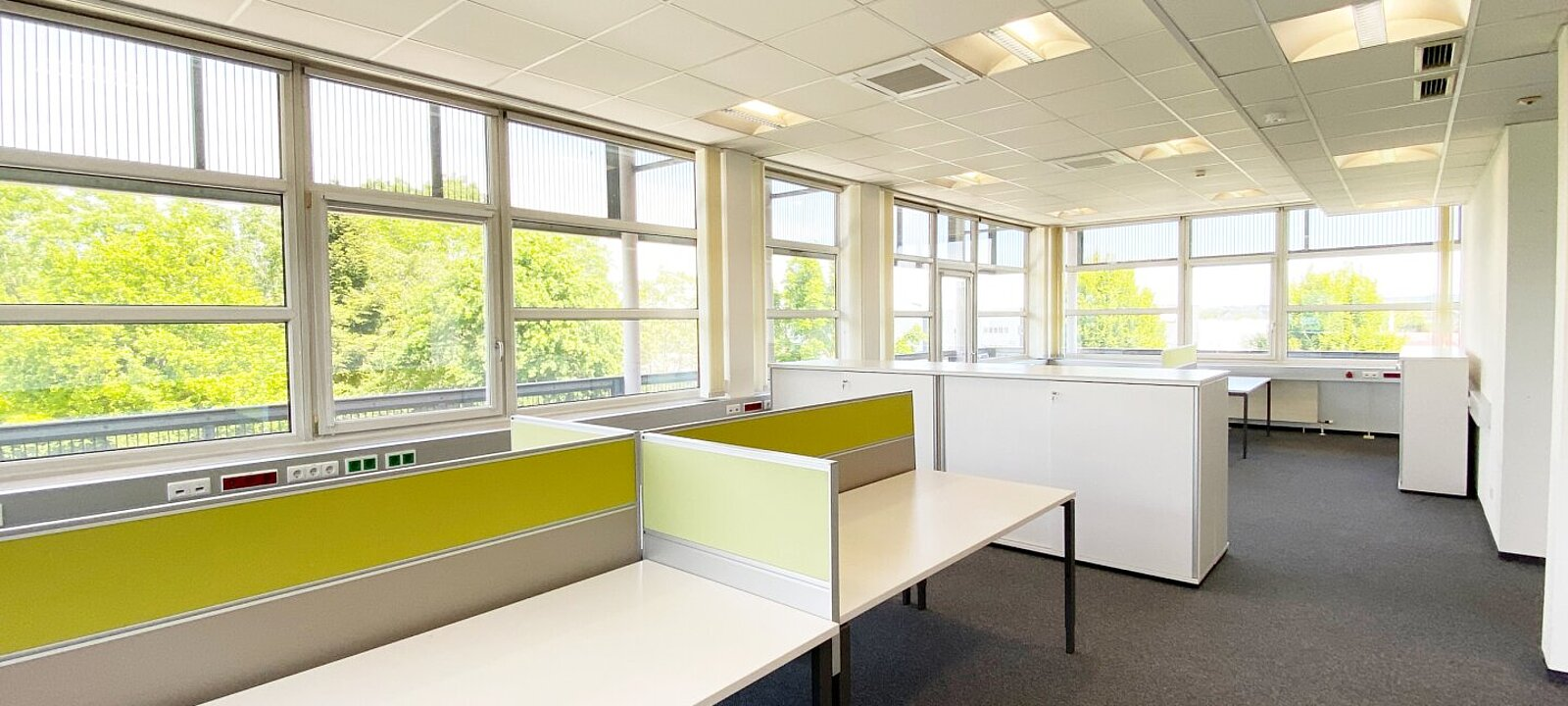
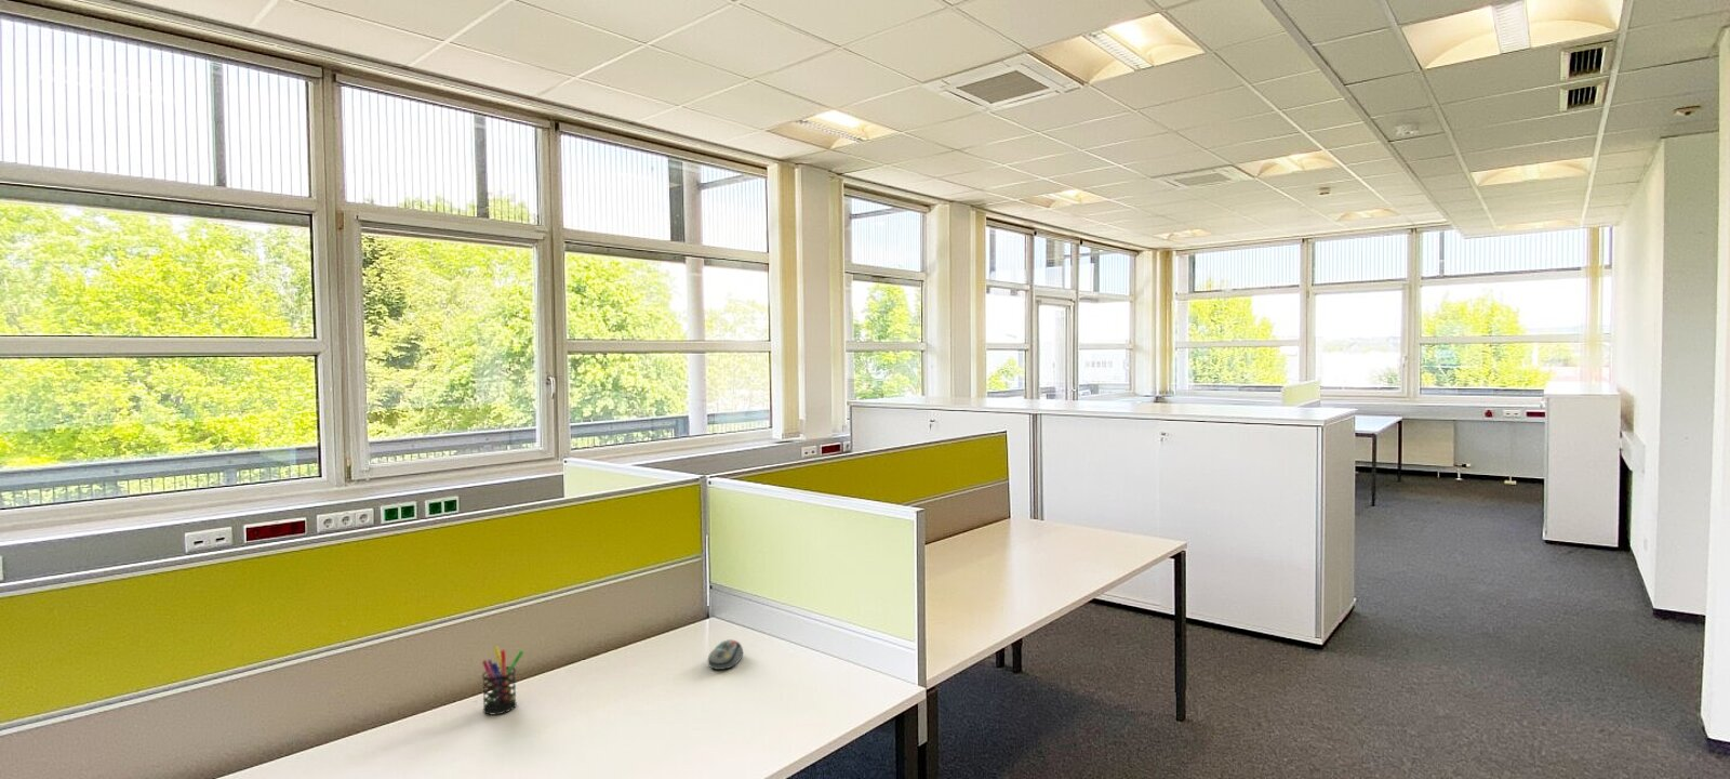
+ pen holder [481,644,524,715]
+ computer mouse [707,639,744,671]
